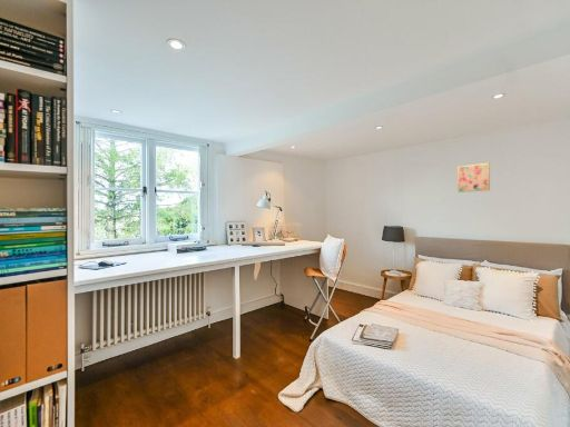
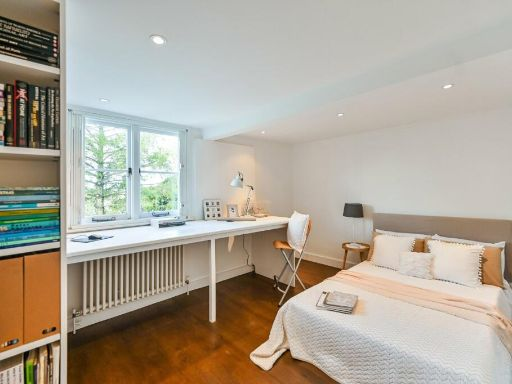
- wall art [456,162,491,193]
